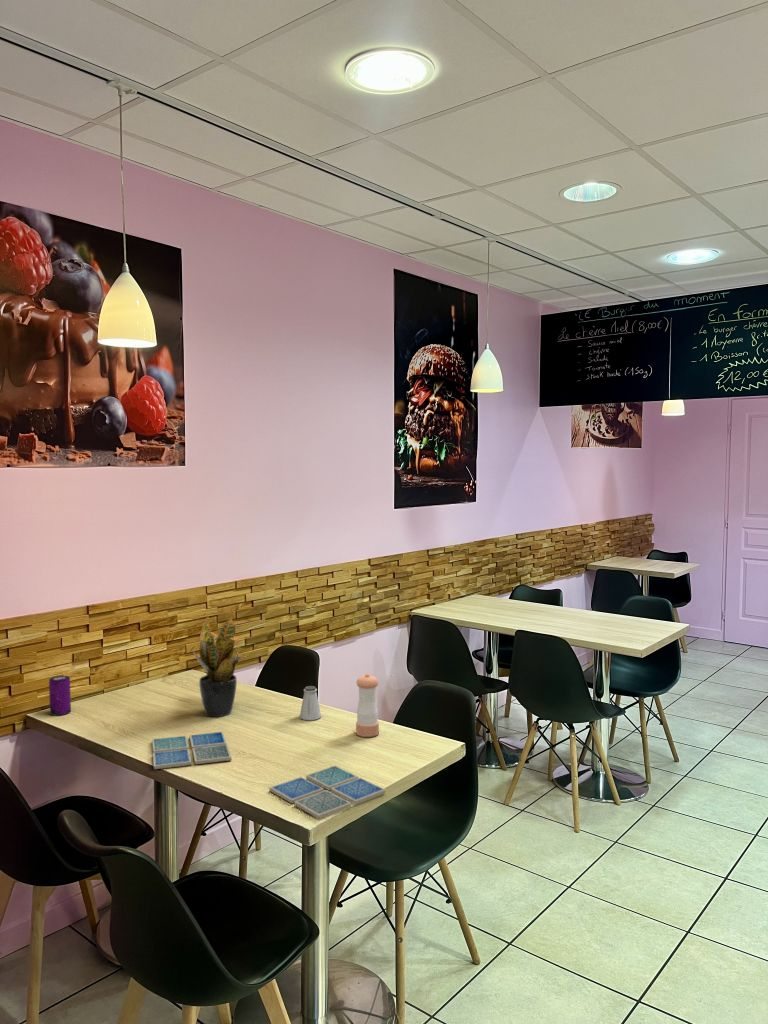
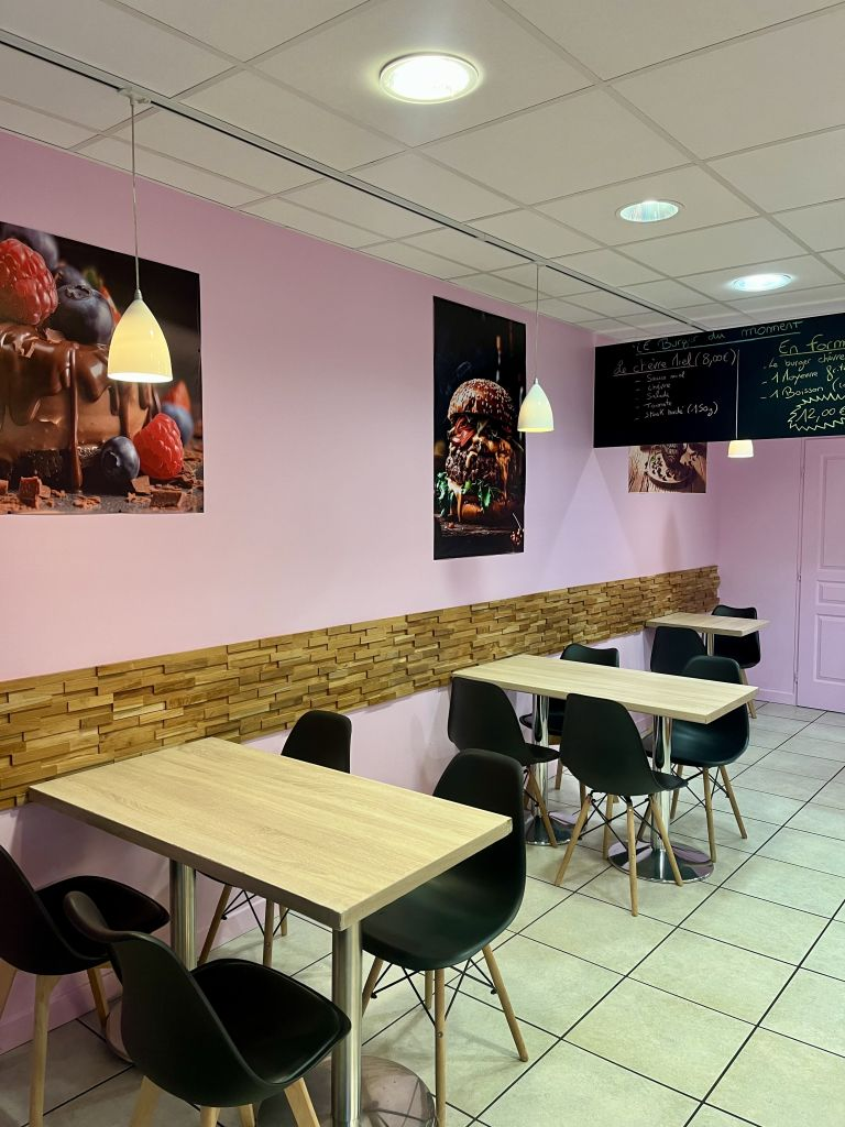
- beverage can [48,675,72,717]
- drink coaster [151,731,232,770]
- pepper shaker [355,673,380,738]
- saltshaker [299,685,322,721]
- drink coaster [268,765,387,820]
- potted plant [192,614,246,718]
